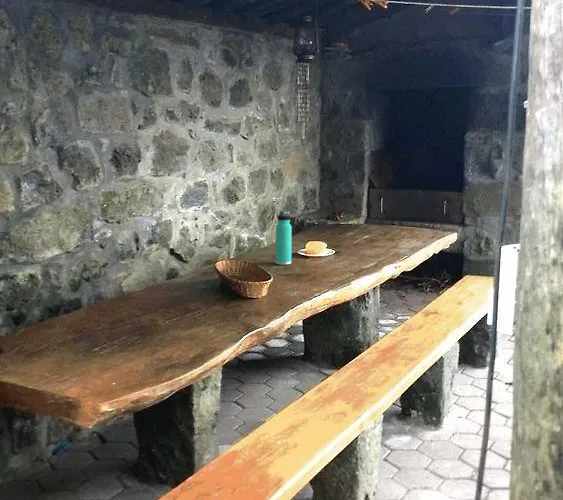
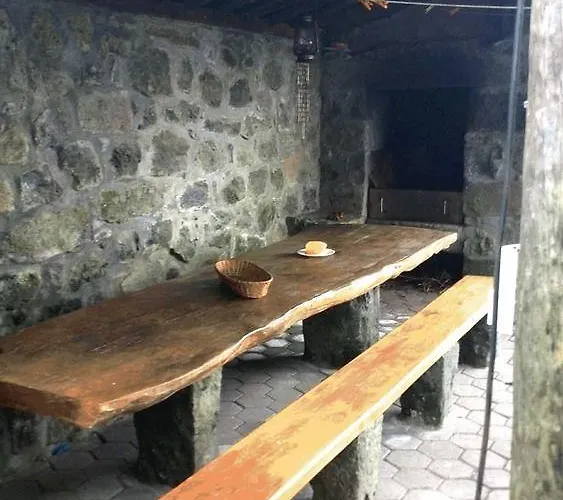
- thermos bottle [275,210,293,266]
